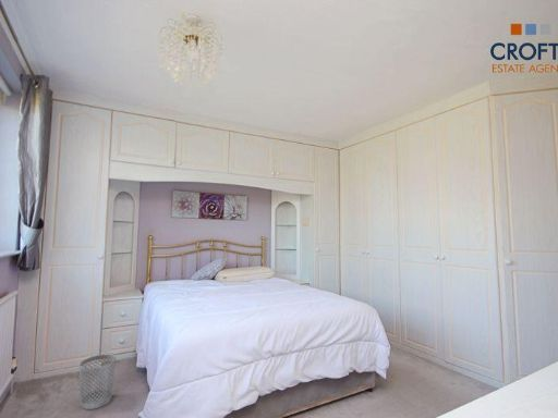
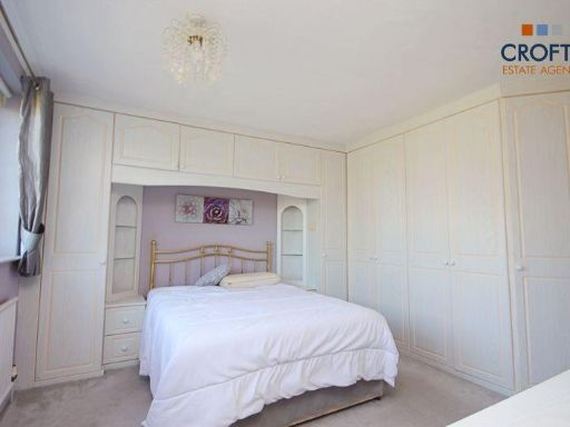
- wastebasket [78,354,118,410]
